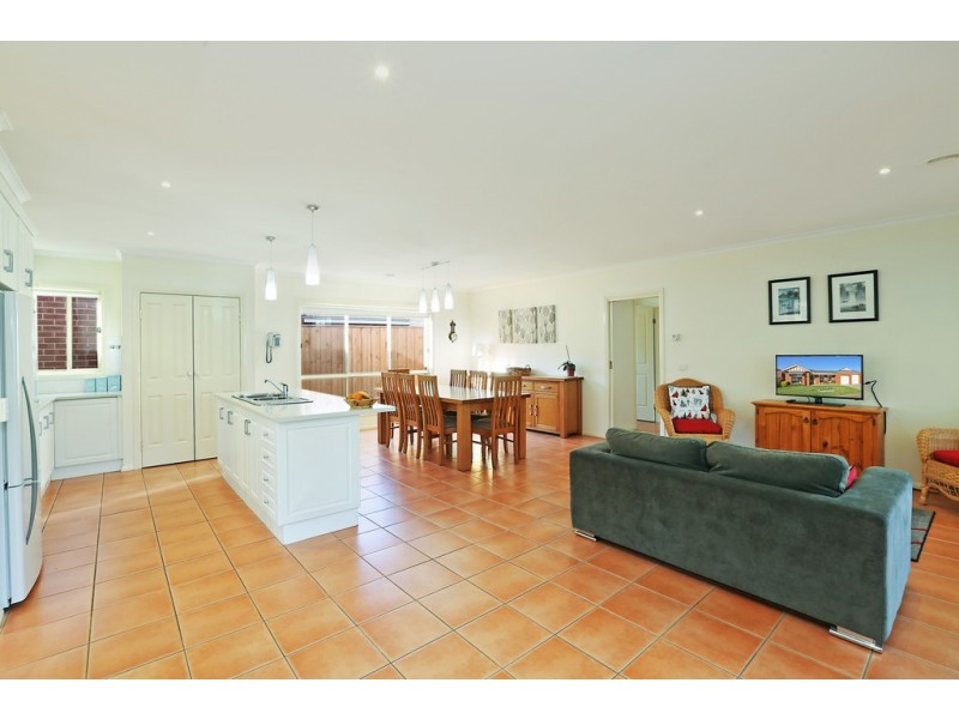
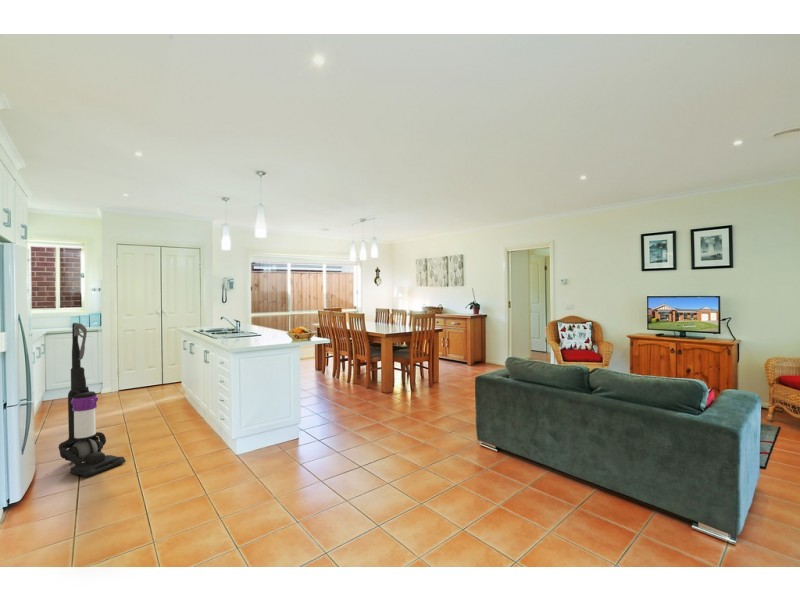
+ vacuum cleaner [58,322,126,478]
